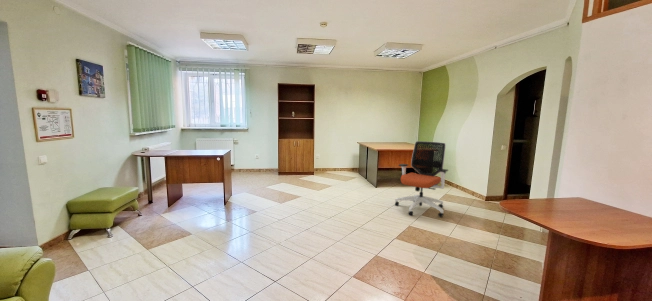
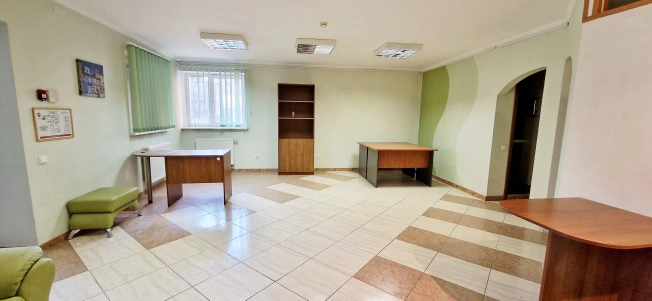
- office chair [394,140,449,218]
